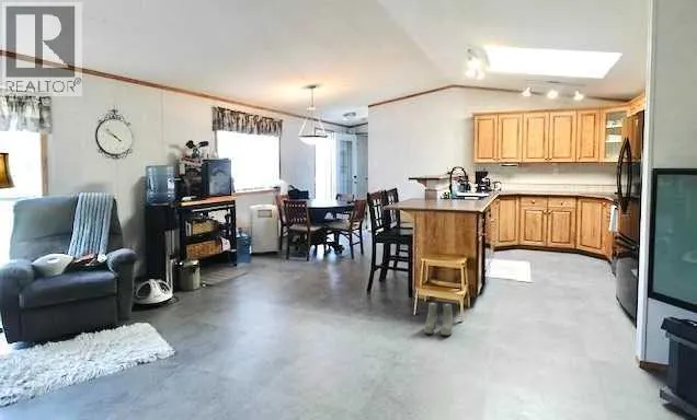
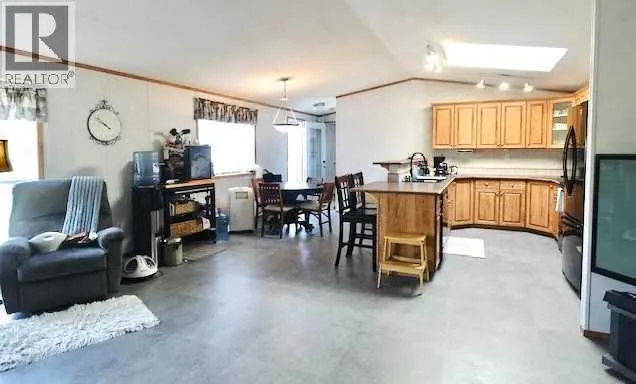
- boots [423,301,454,337]
